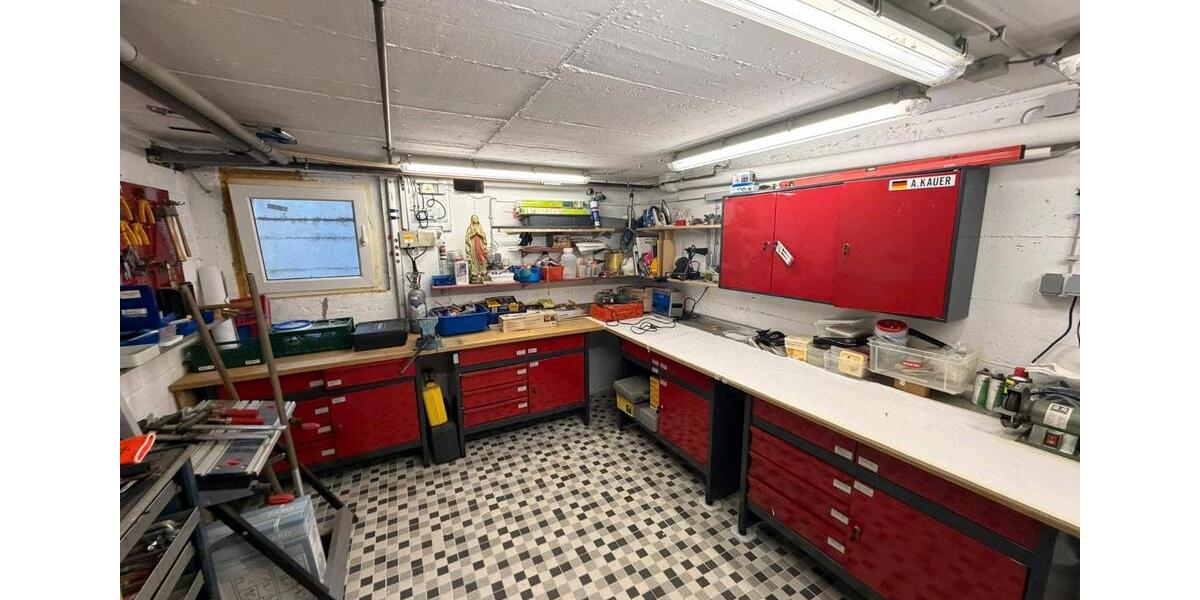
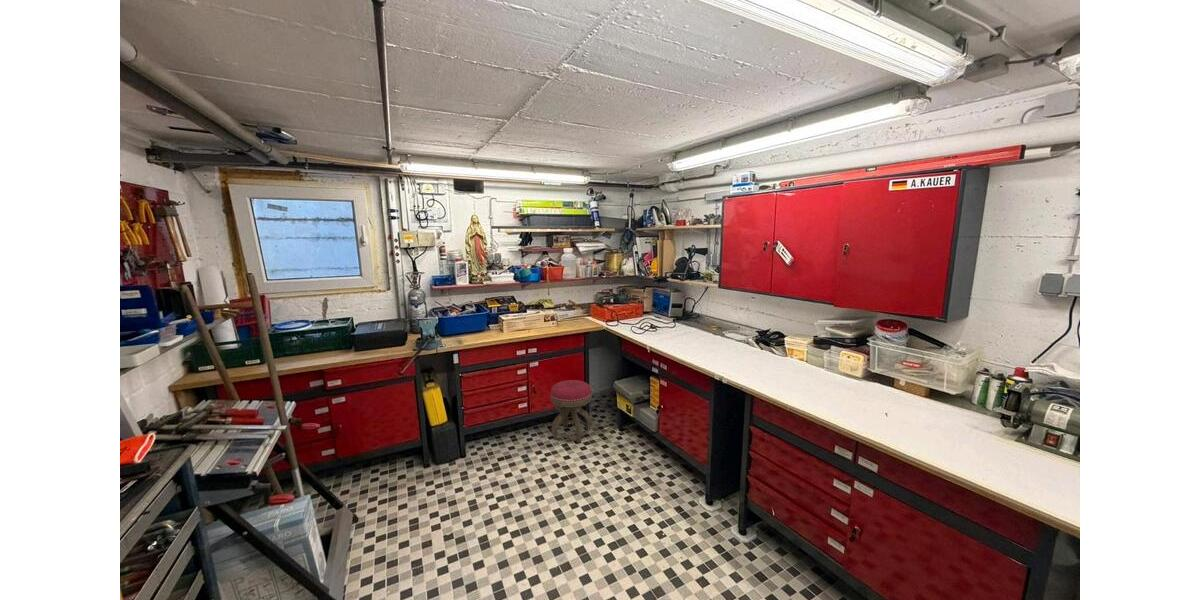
+ stool [550,379,593,444]
